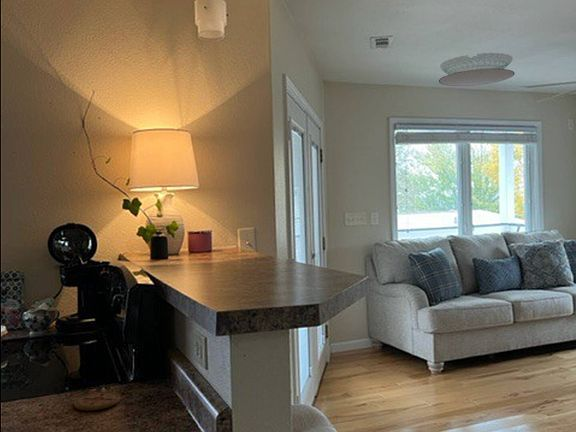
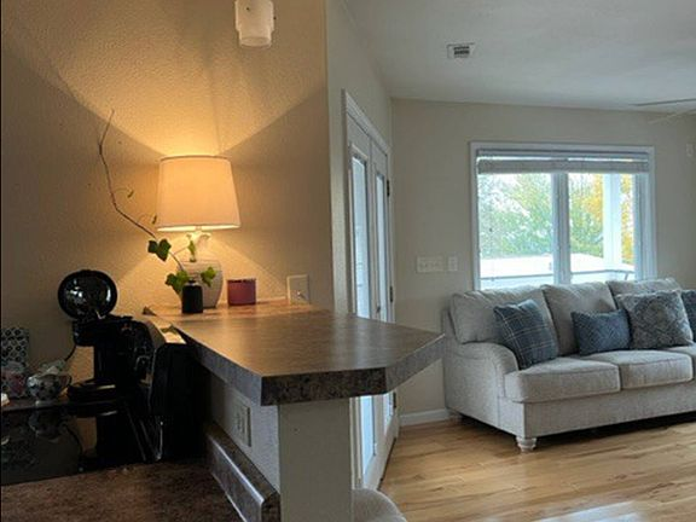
- ceiling light [438,52,515,87]
- coaster [73,391,121,411]
